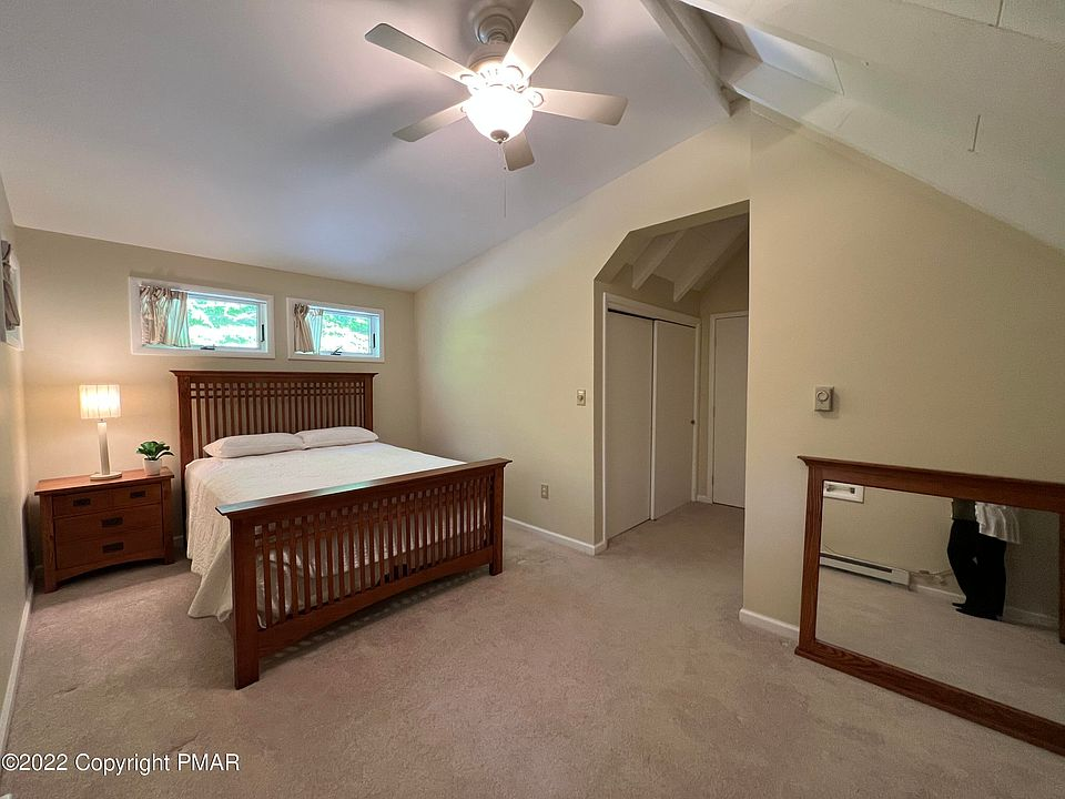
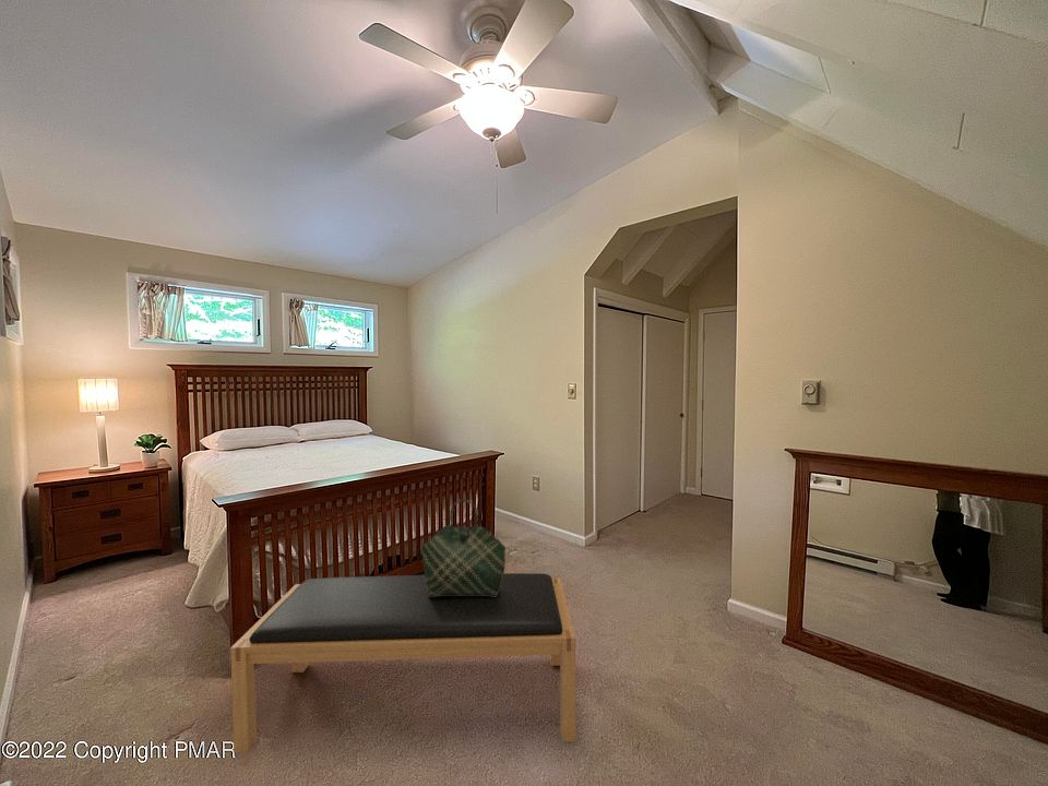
+ tote bag [419,499,507,597]
+ bench [229,572,577,754]
